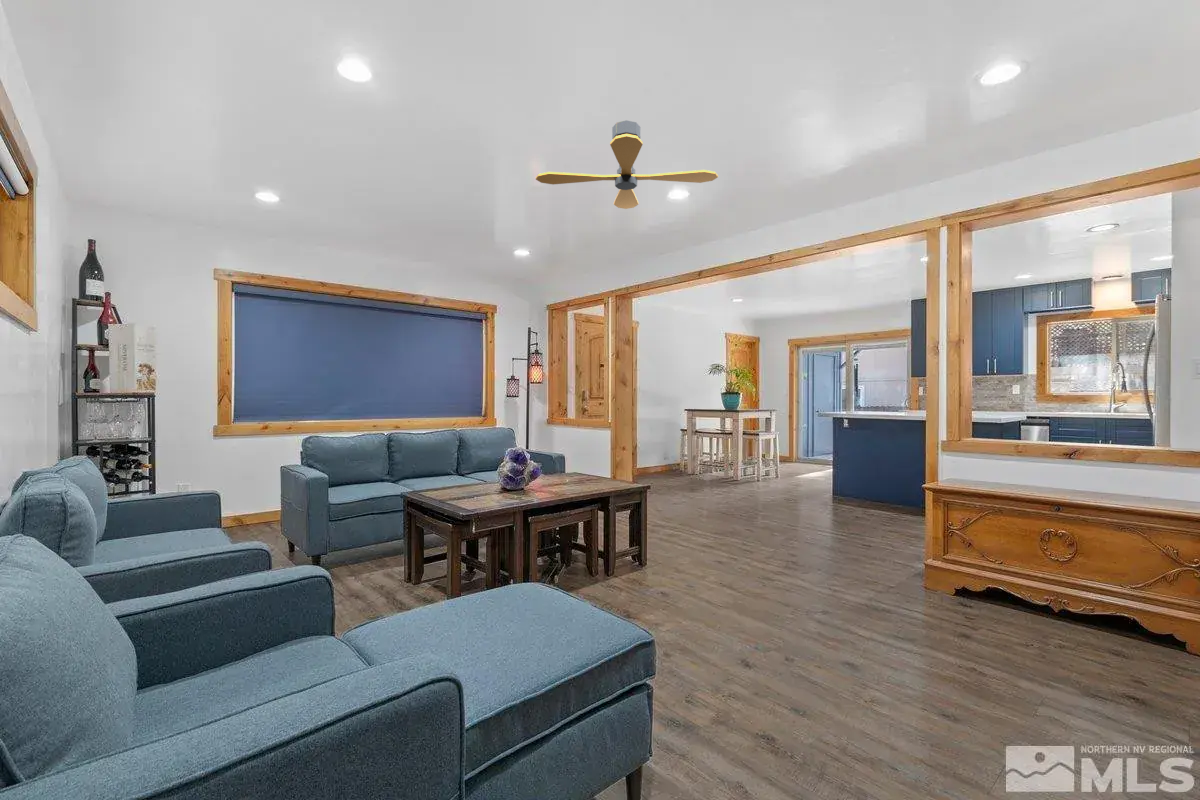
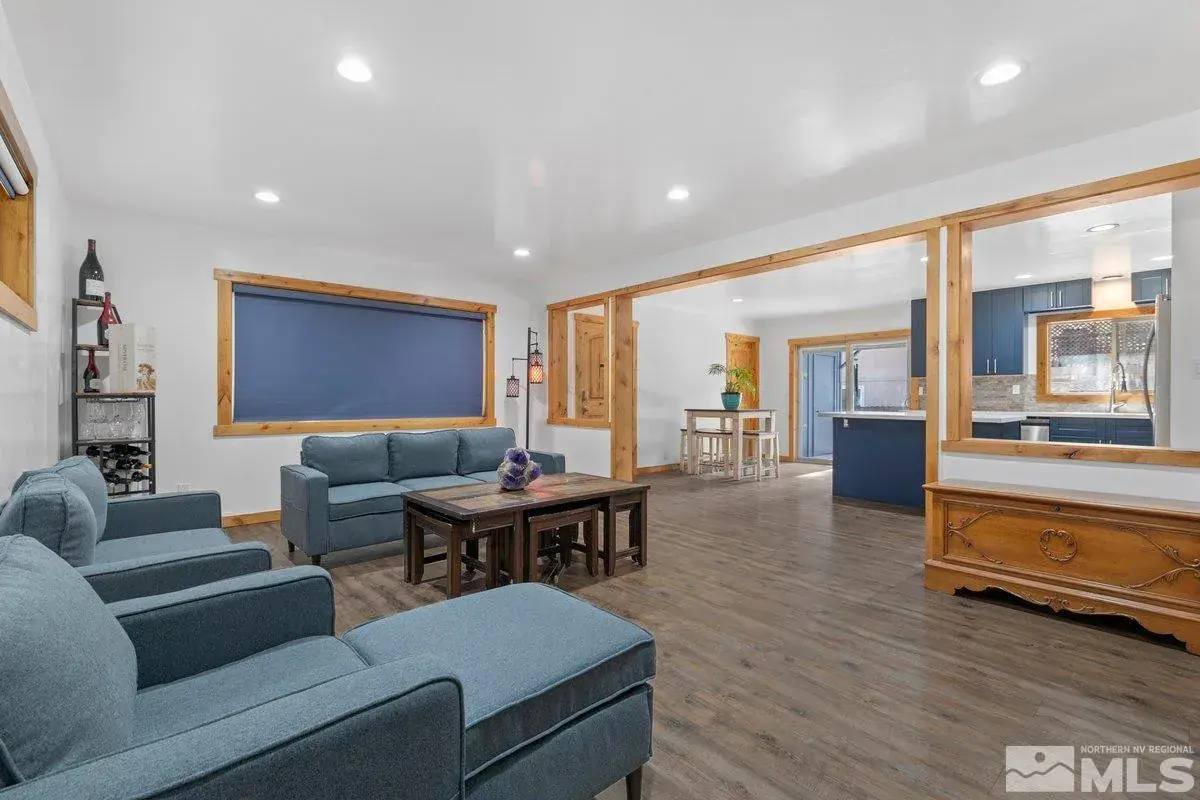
- ceiling fan [535,119,719,210]
